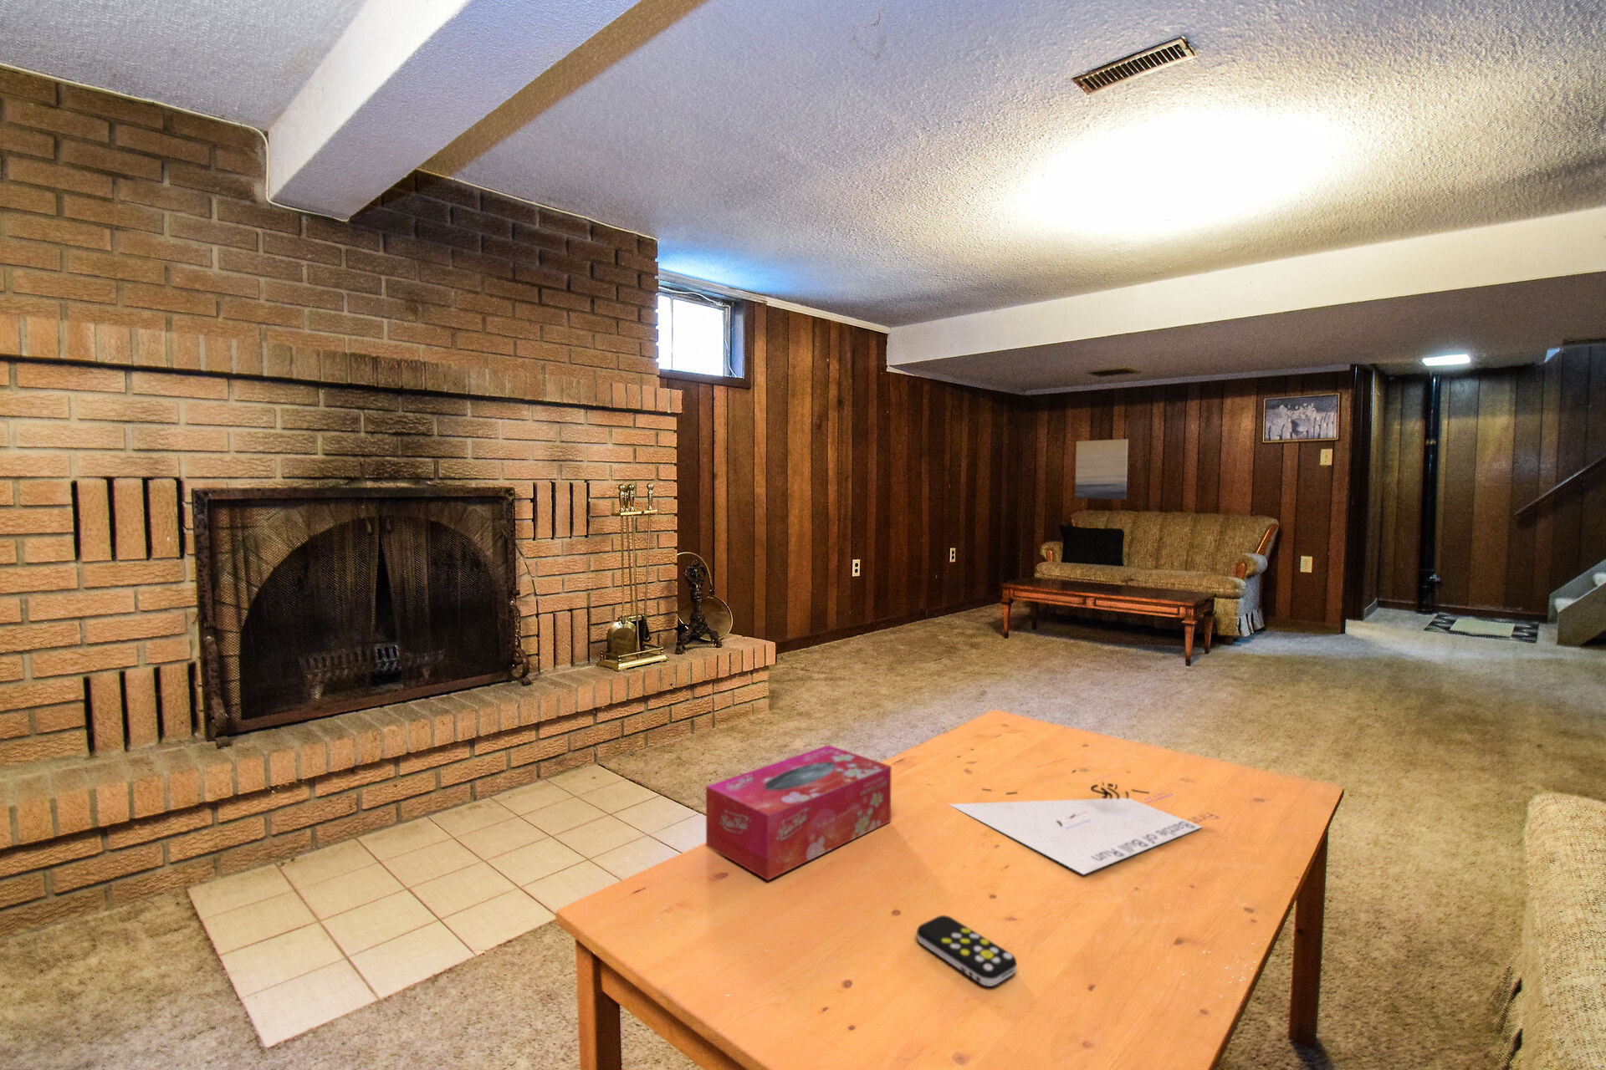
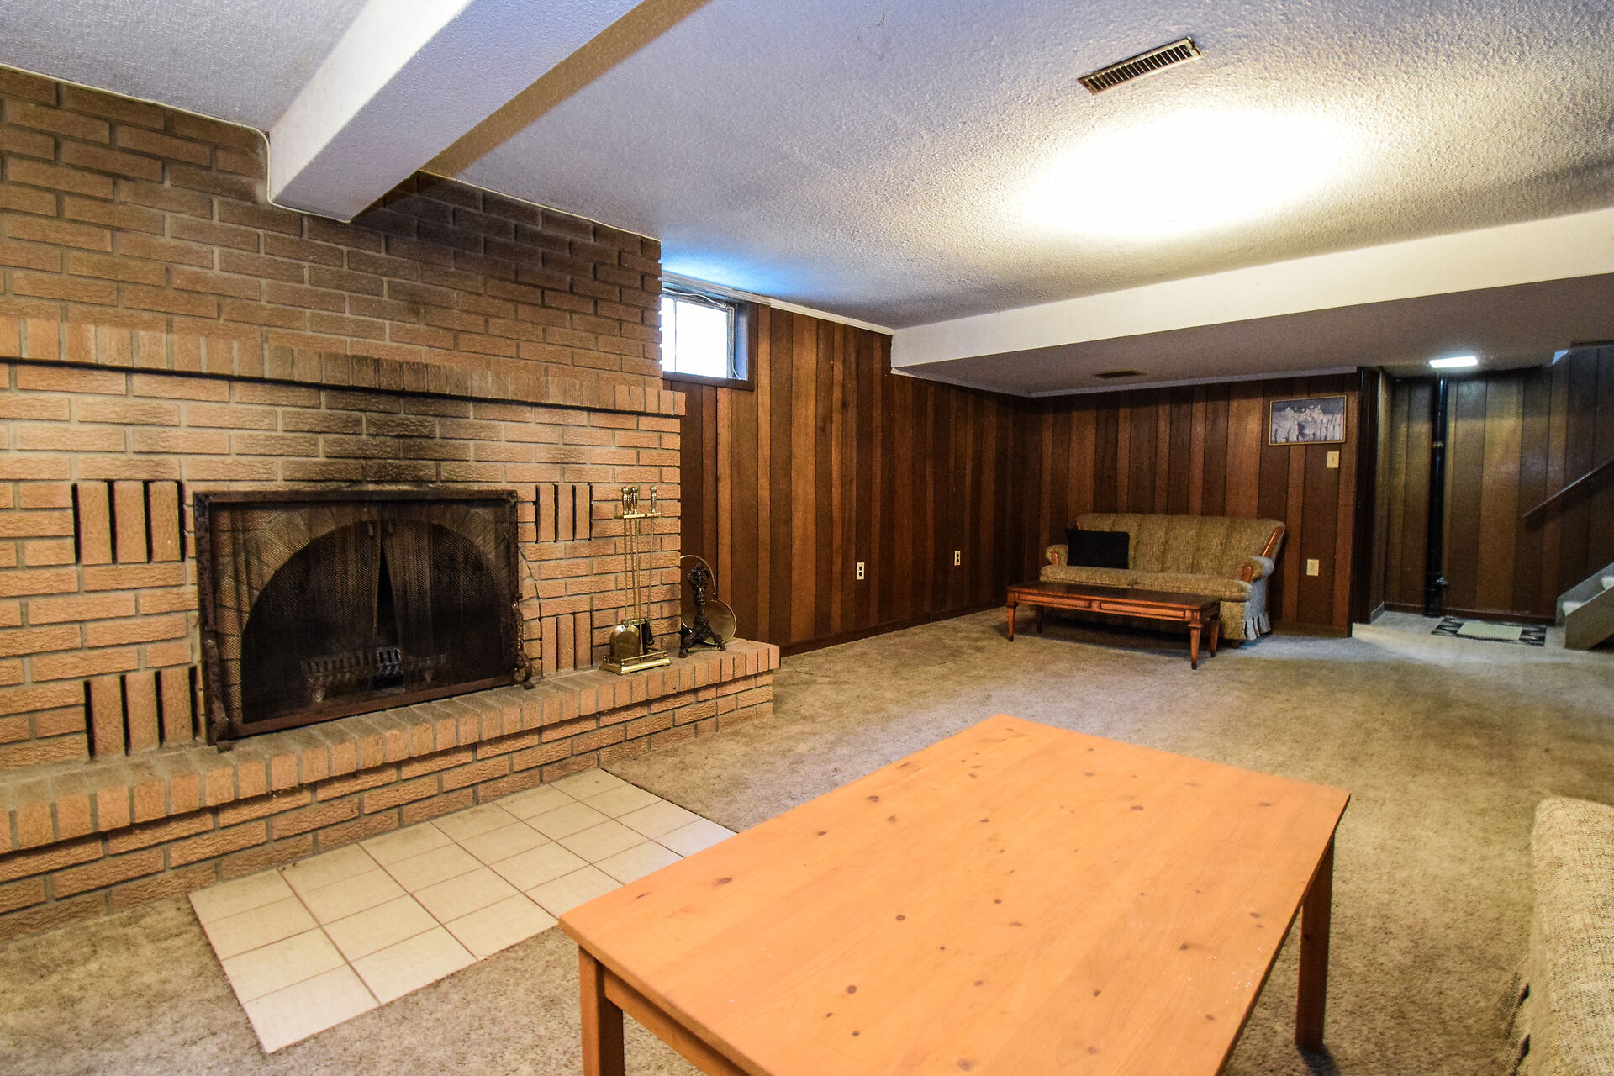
- wall art [1074,438,1129,500]
- tissue box [705,744,893,881]
- remote control [915,915,1017,988]
- board game [948,757,1220,875]
